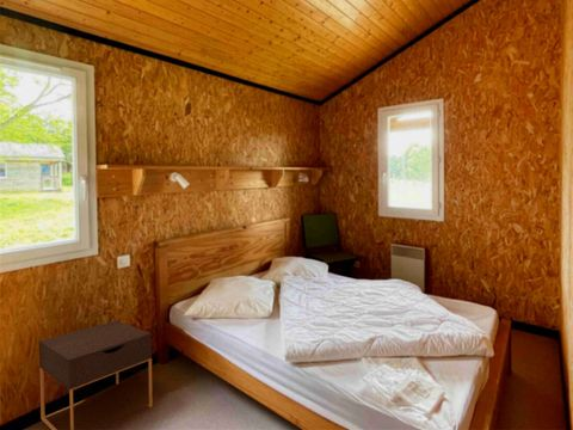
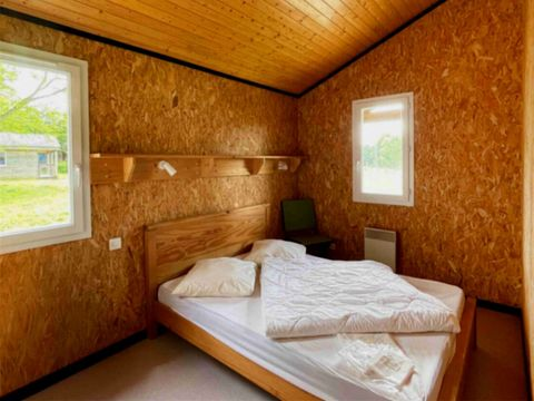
- nightstand [38,320,154,430]
